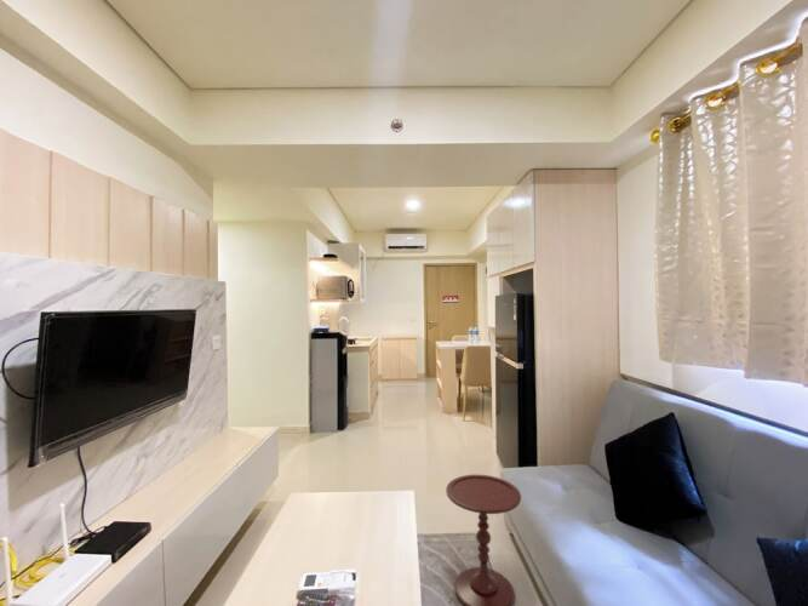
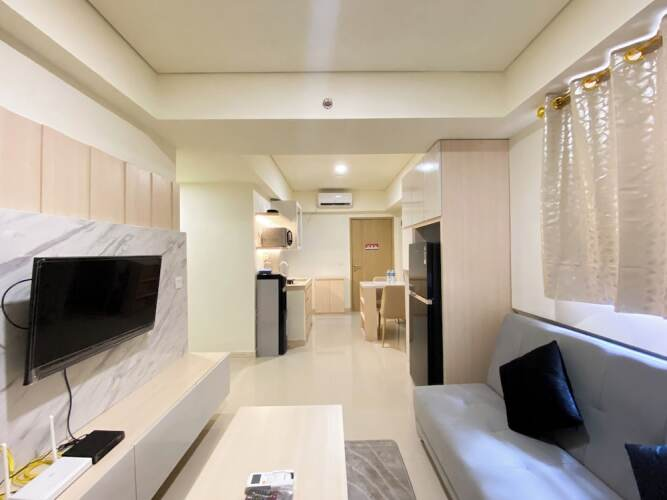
- side table [445,474,522,606]
